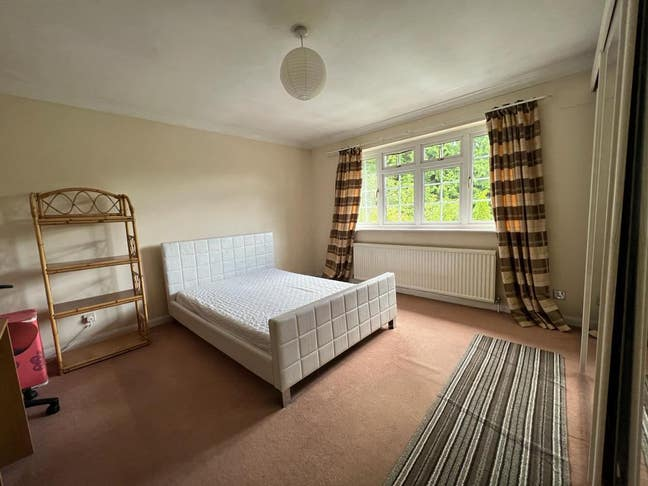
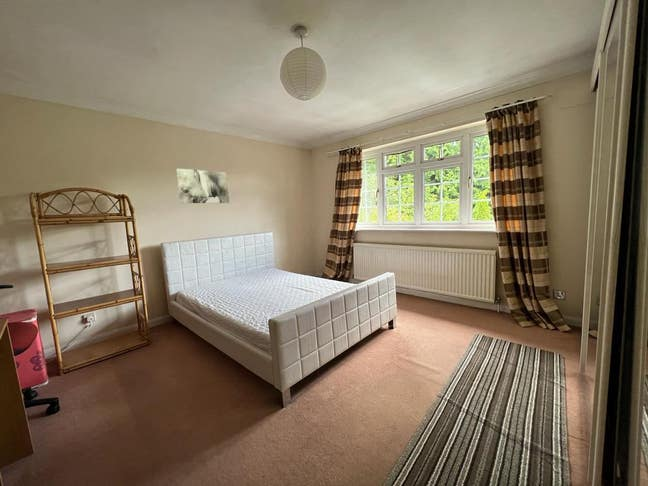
+ wall art [176,168,230,204]
